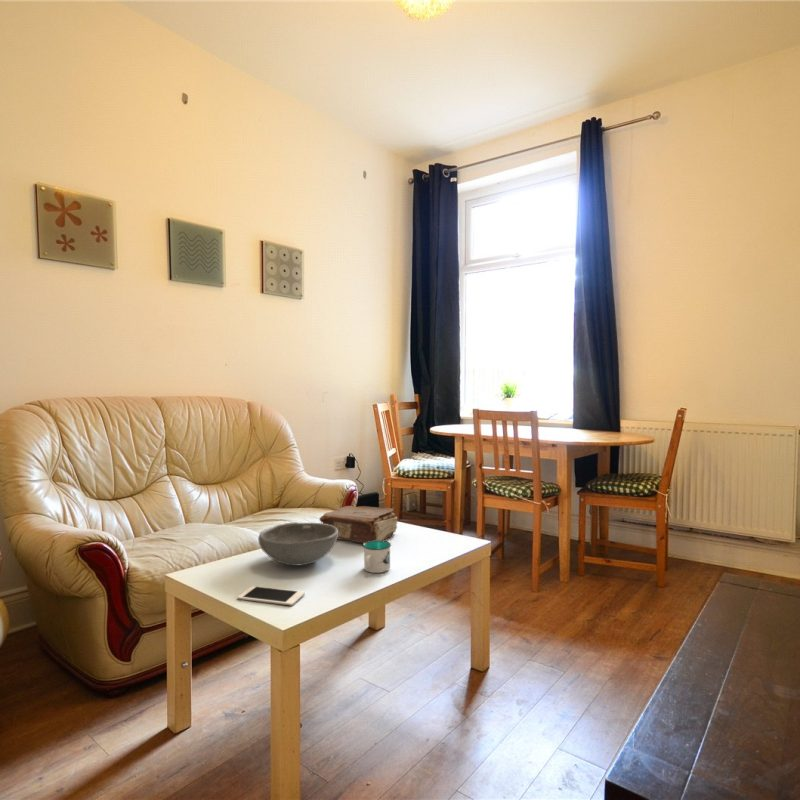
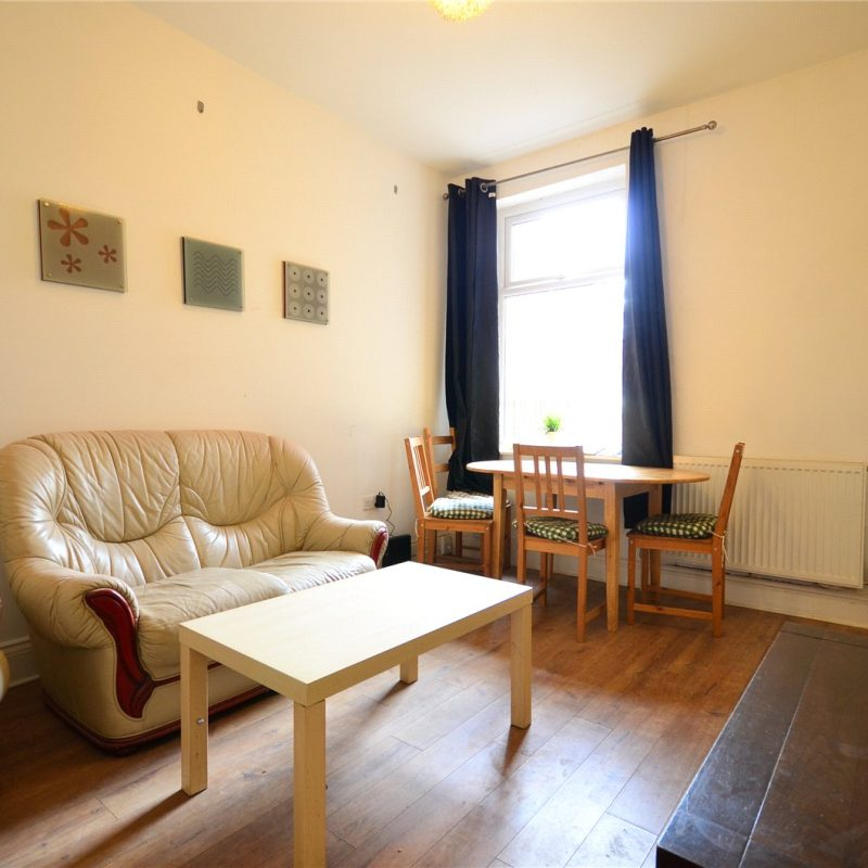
- mug [362,540,392,574]
- cell phone [236,585,306,607]
- bowl [257,521,338,567]
- book [319,505,398,544]
